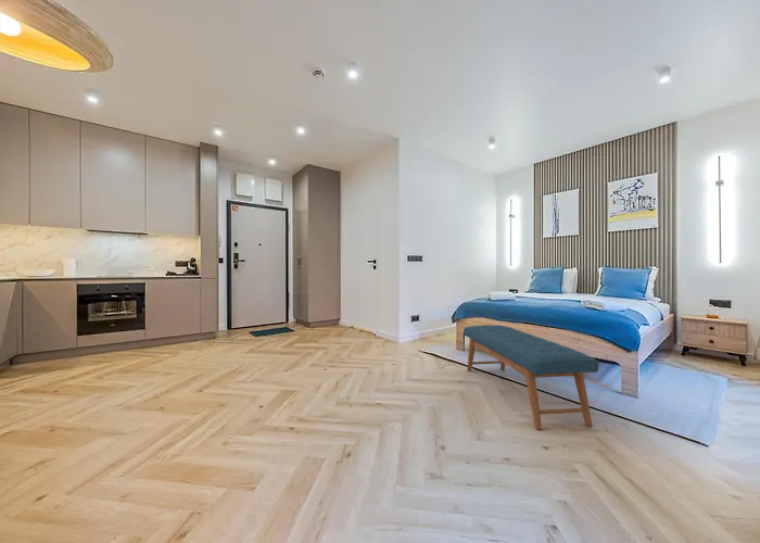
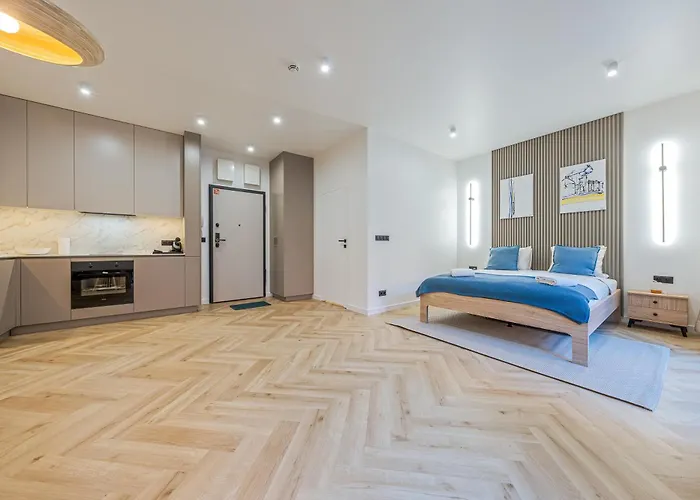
- bench [463,324,600,430]
